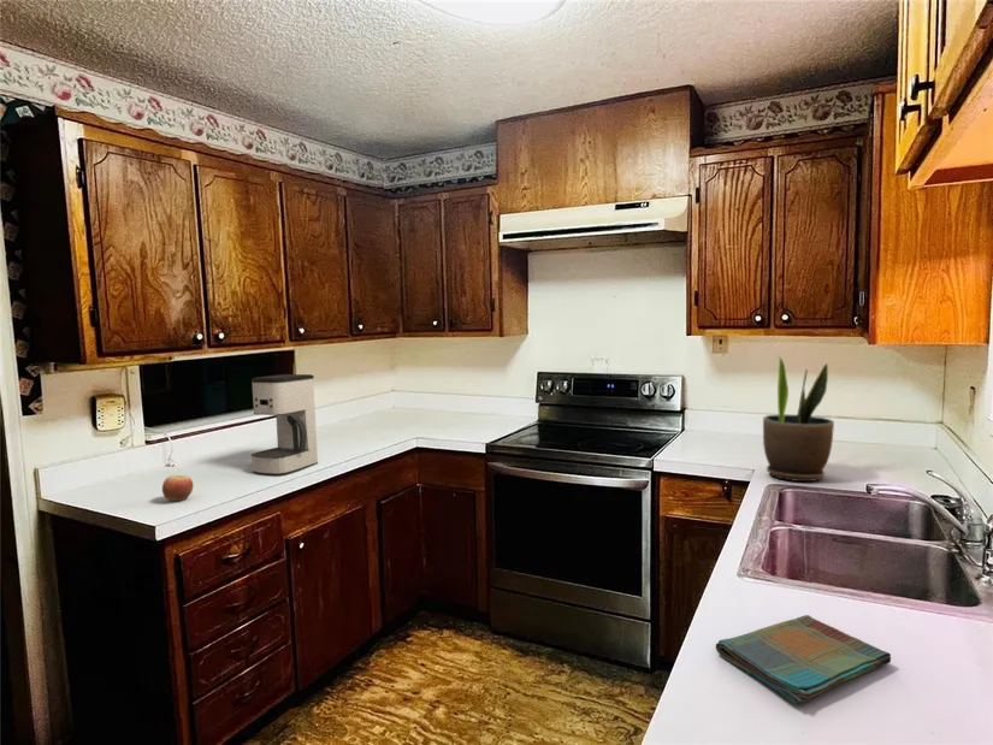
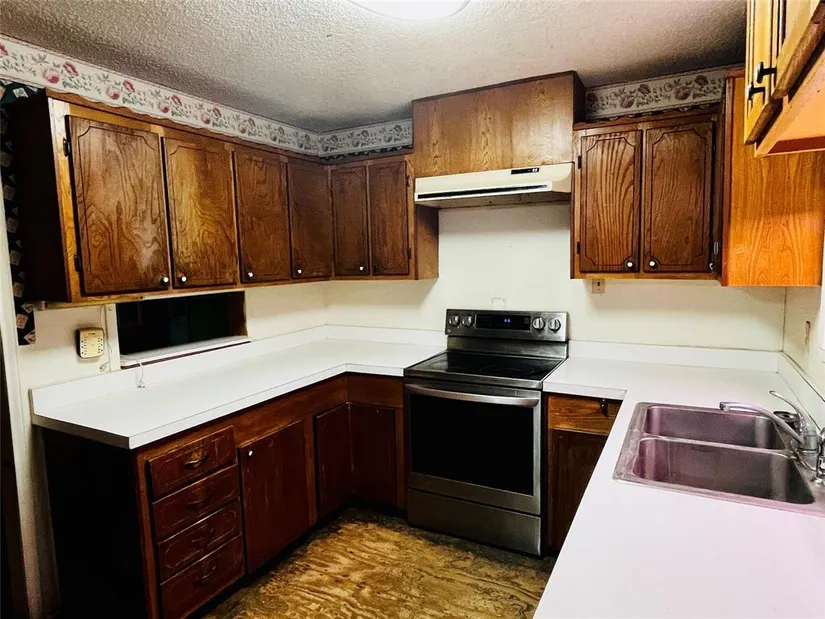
- apple [161,474,194,502]
- coffee maker [250,373,319,477]
- dish towel [715,614,892,704]
- potted plant [762,355,835,483]
